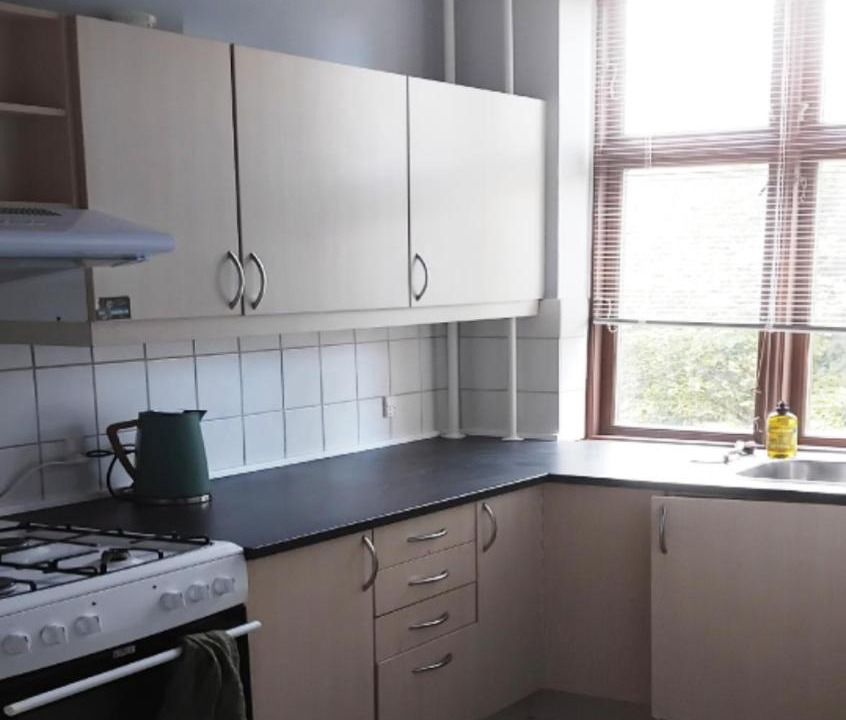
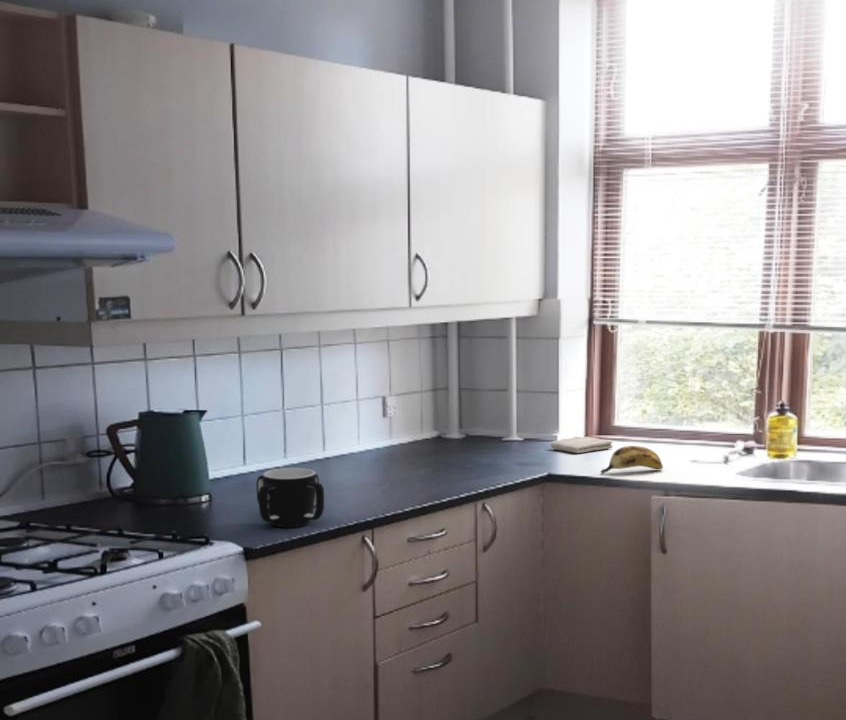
+ washcloth [550,436,613,454]
+ mug [256,467,325,528]
+ banana [600,445,664,475]
